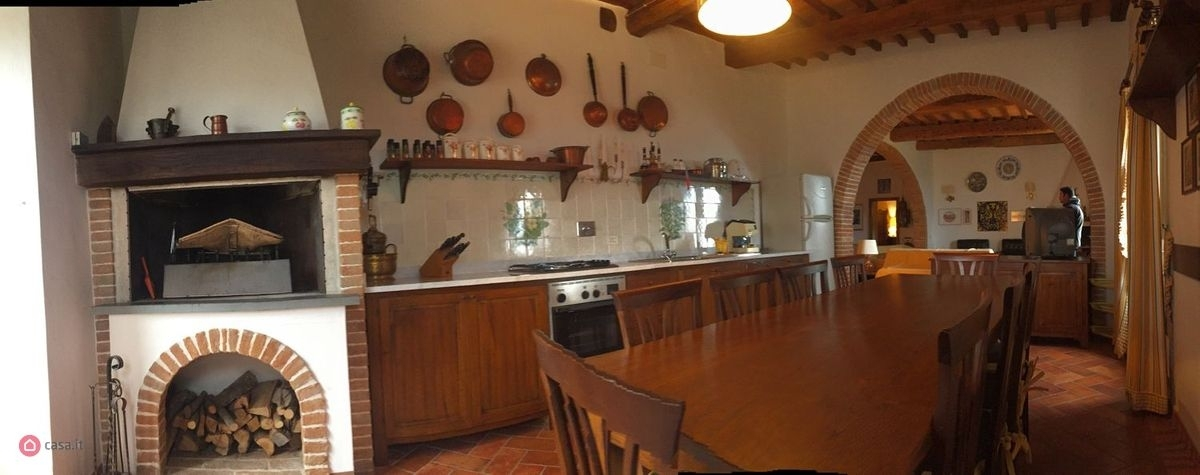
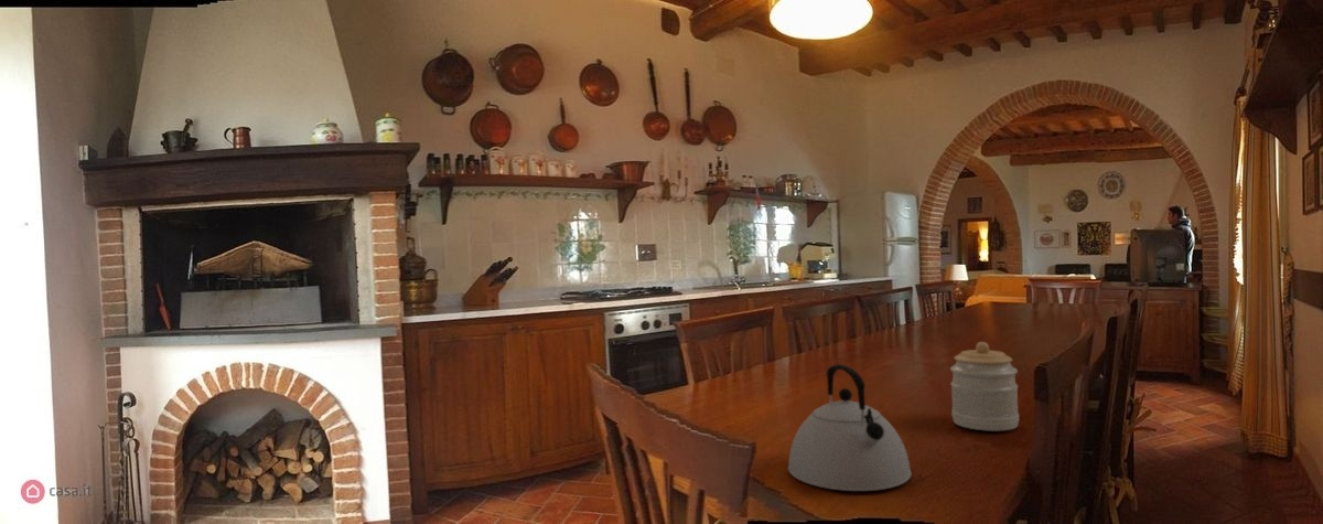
+ kettle [787,363,913,492]
+ jar [949,341,1020,432]
